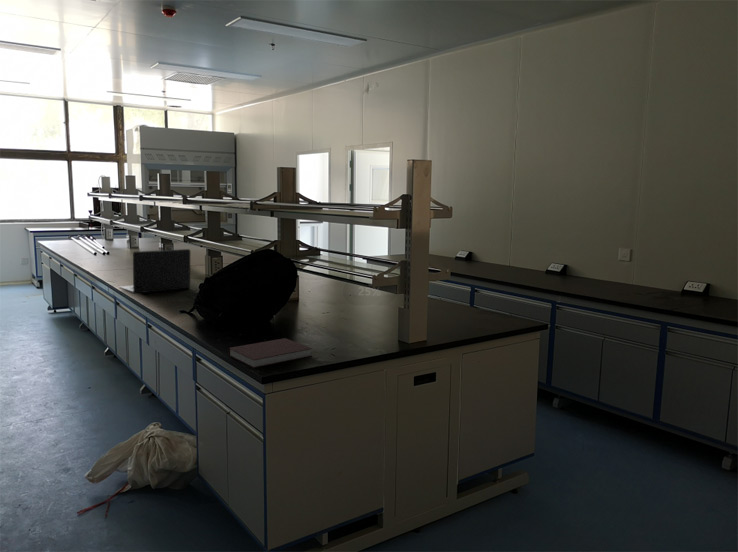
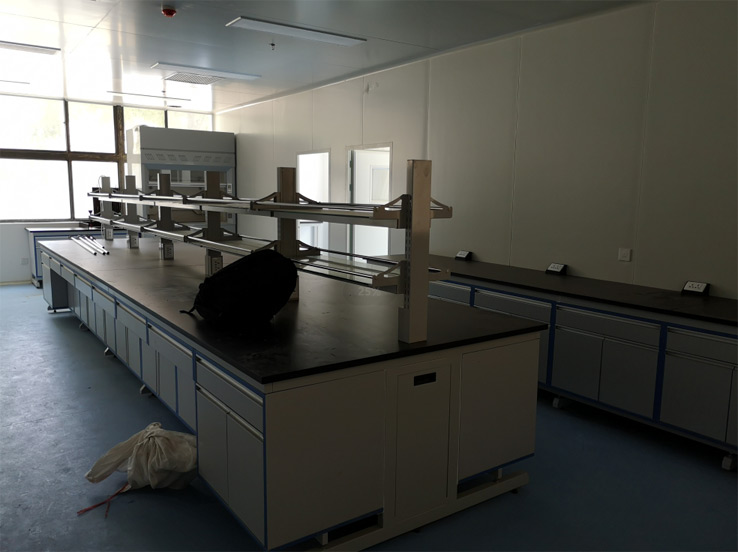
- laptop [118,248,191,295]
- notebook [228,337,313,369]
